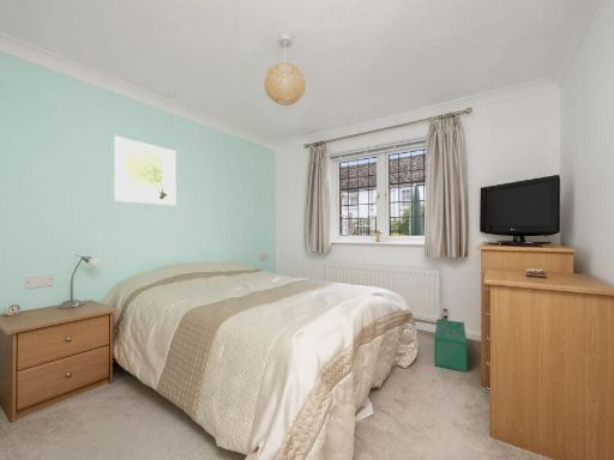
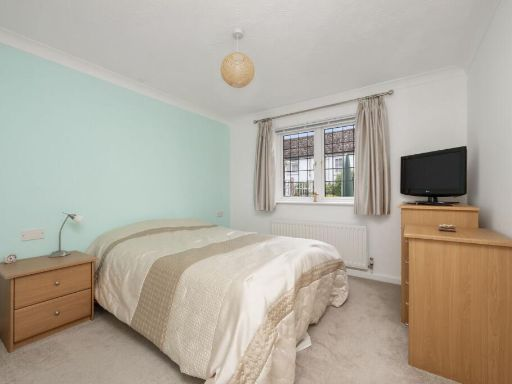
- storage bin [433,317,468,373]
- wall art [113,135,177,206]
